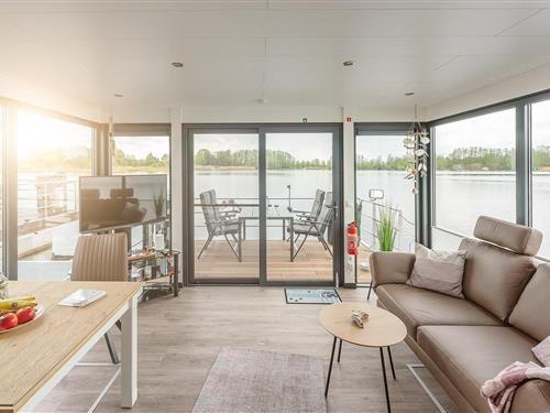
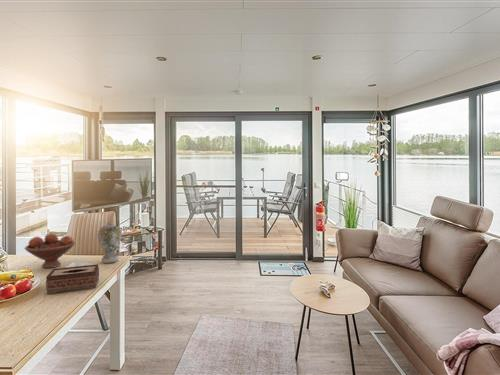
+ tissue box [45,263,100,295]
+ vase [97,220,123,264]
+ fruit bowl [24,233,76,269]
